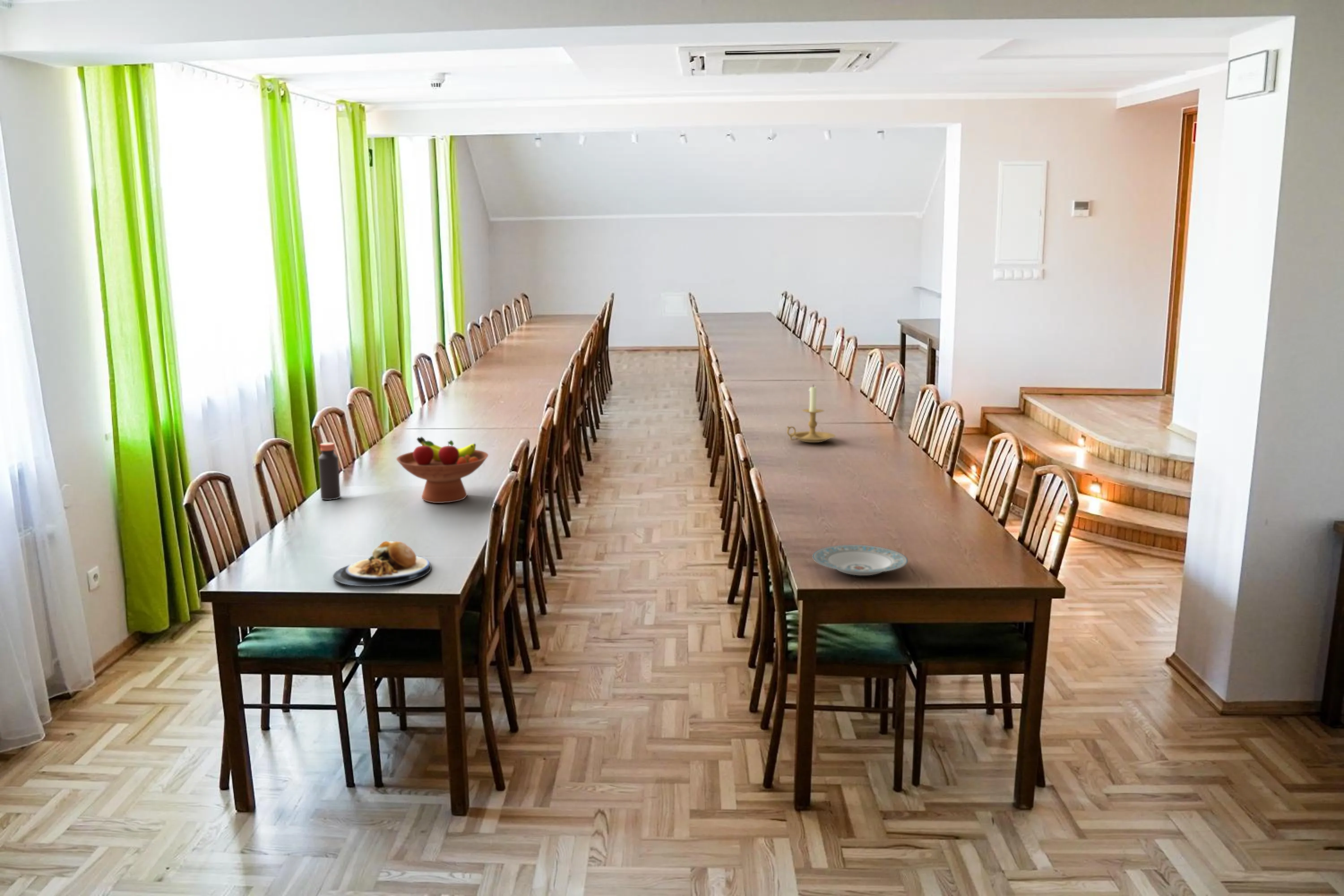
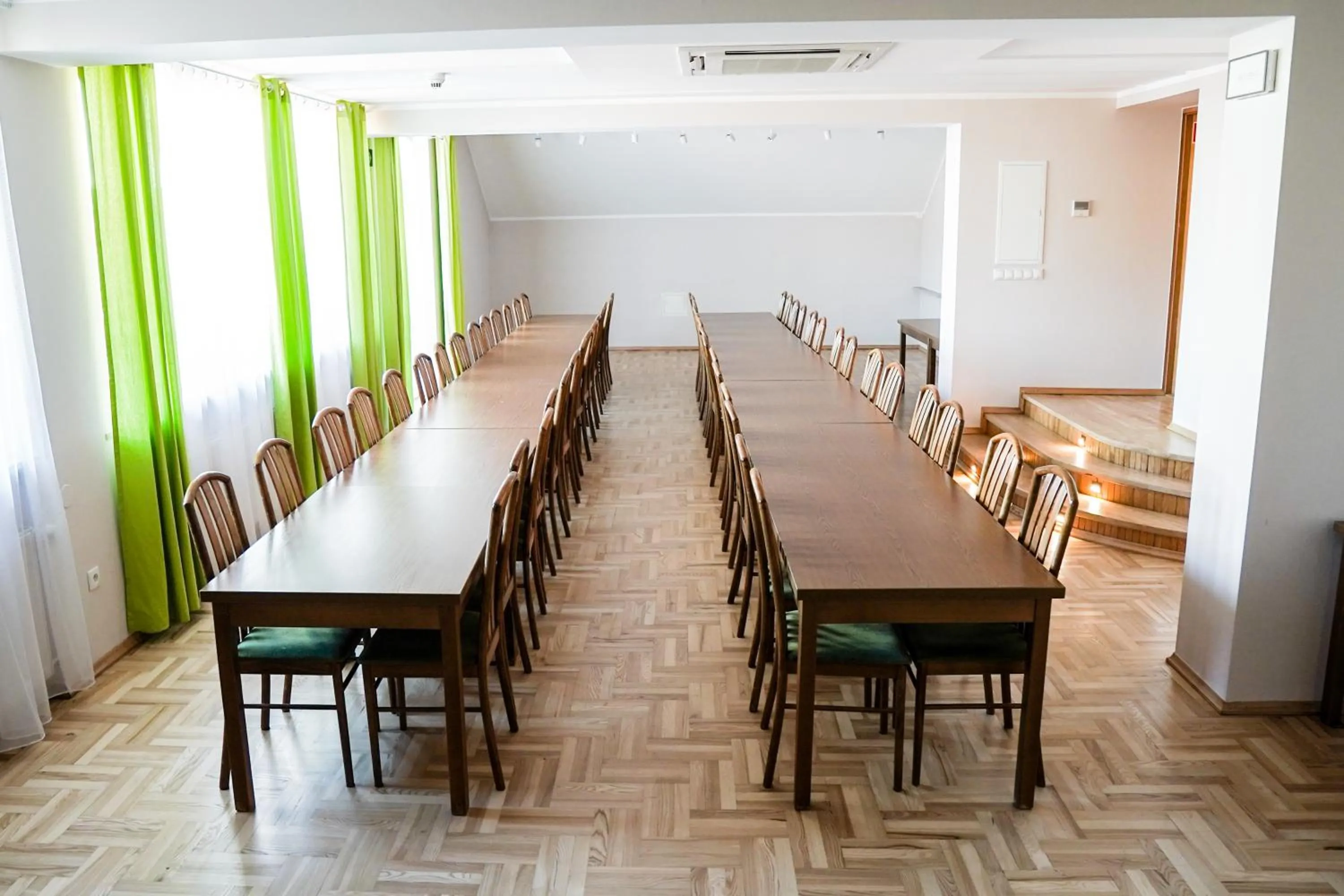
- candle holder [786,384,836,443]
- plate [332,540,432,587]
- bottle [318,442,341,500]
- plate [812,544,909,576]
- fruit bowl [396,436,489,504]
